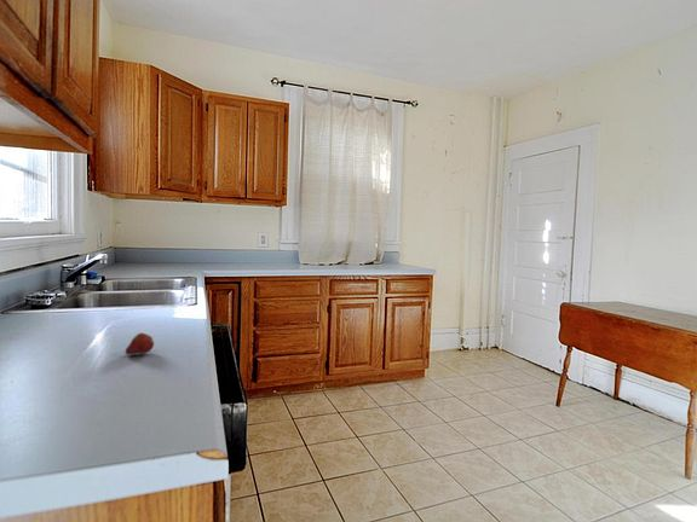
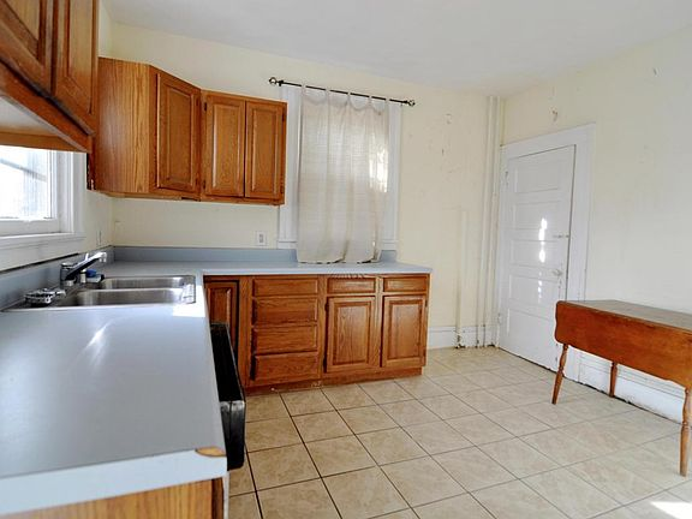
- fruit [125,332,155,355]
